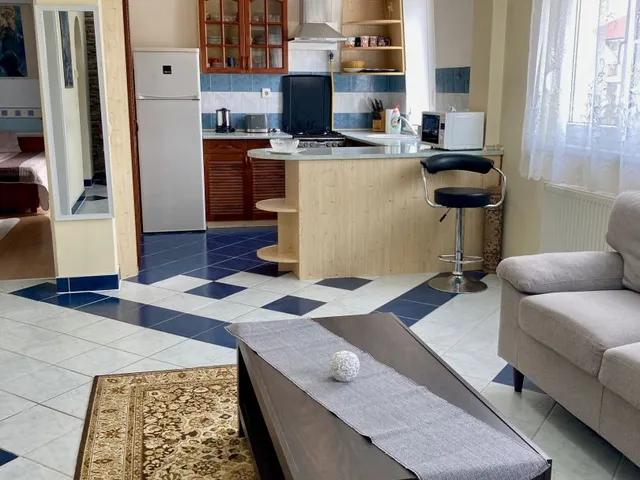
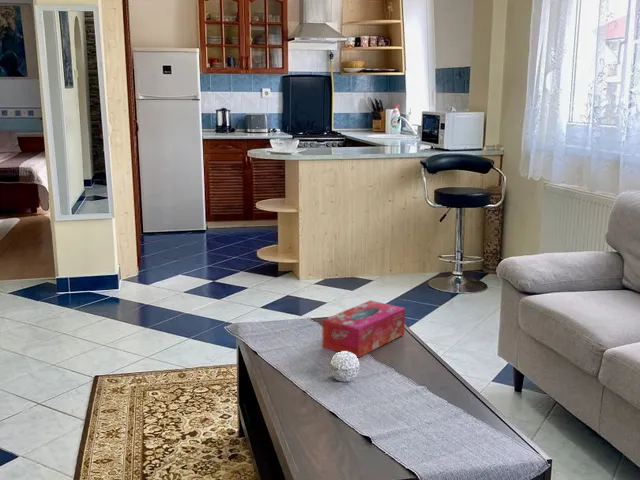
+ tissue box [322,299,406,359]
